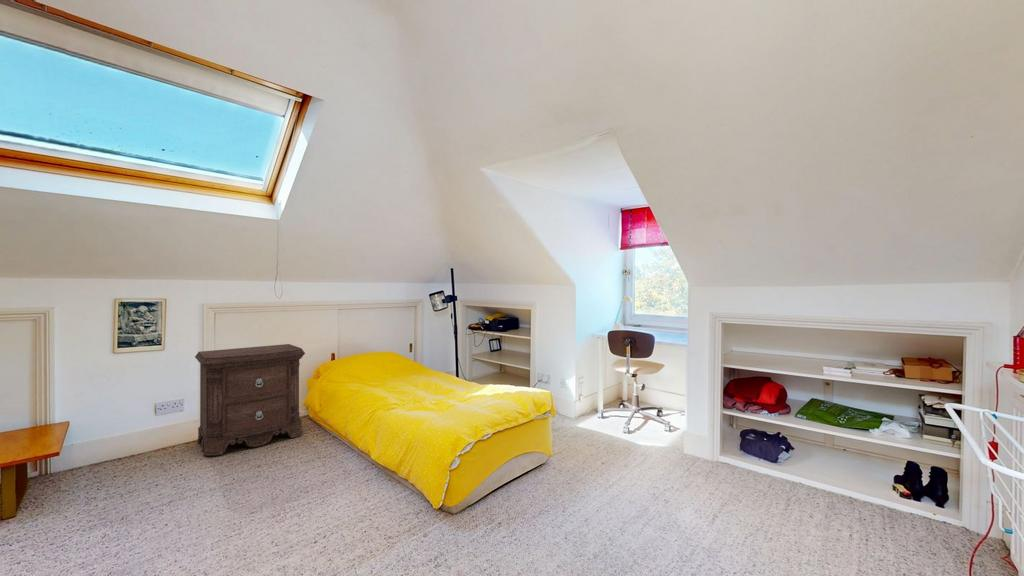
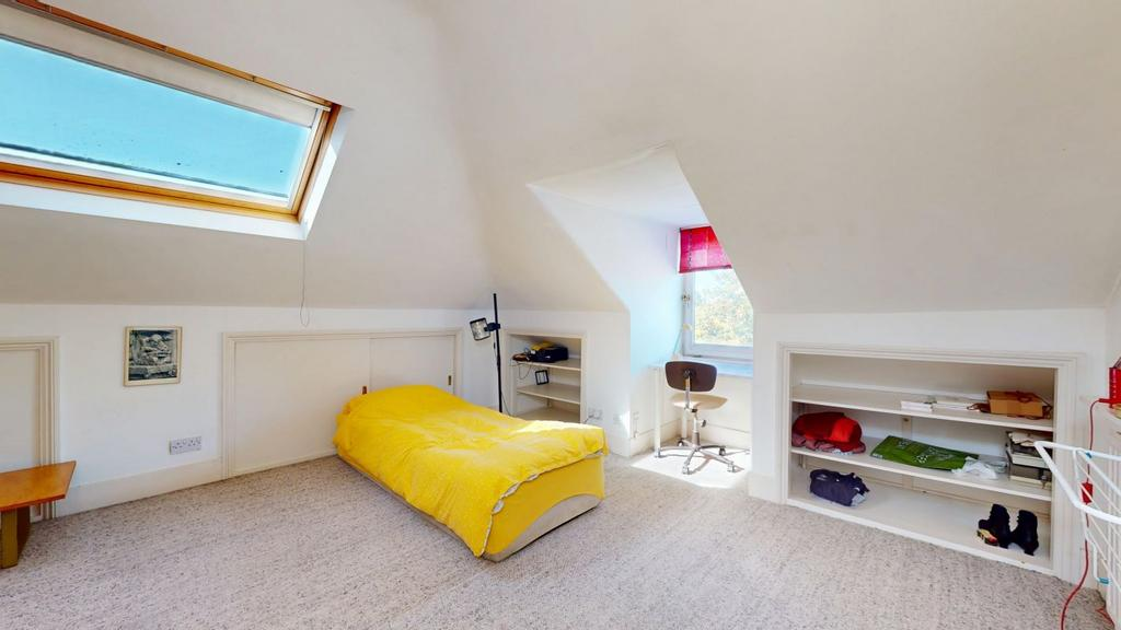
- nightstand [194,343,306,457]
